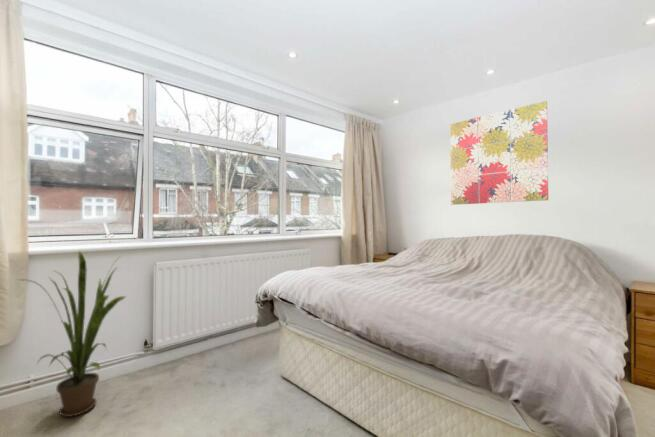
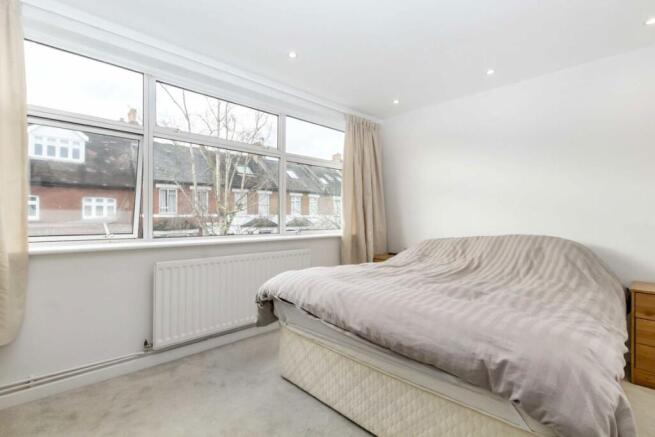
- wall art [449,100,549,206]
- house plant [16,251,127,418]
